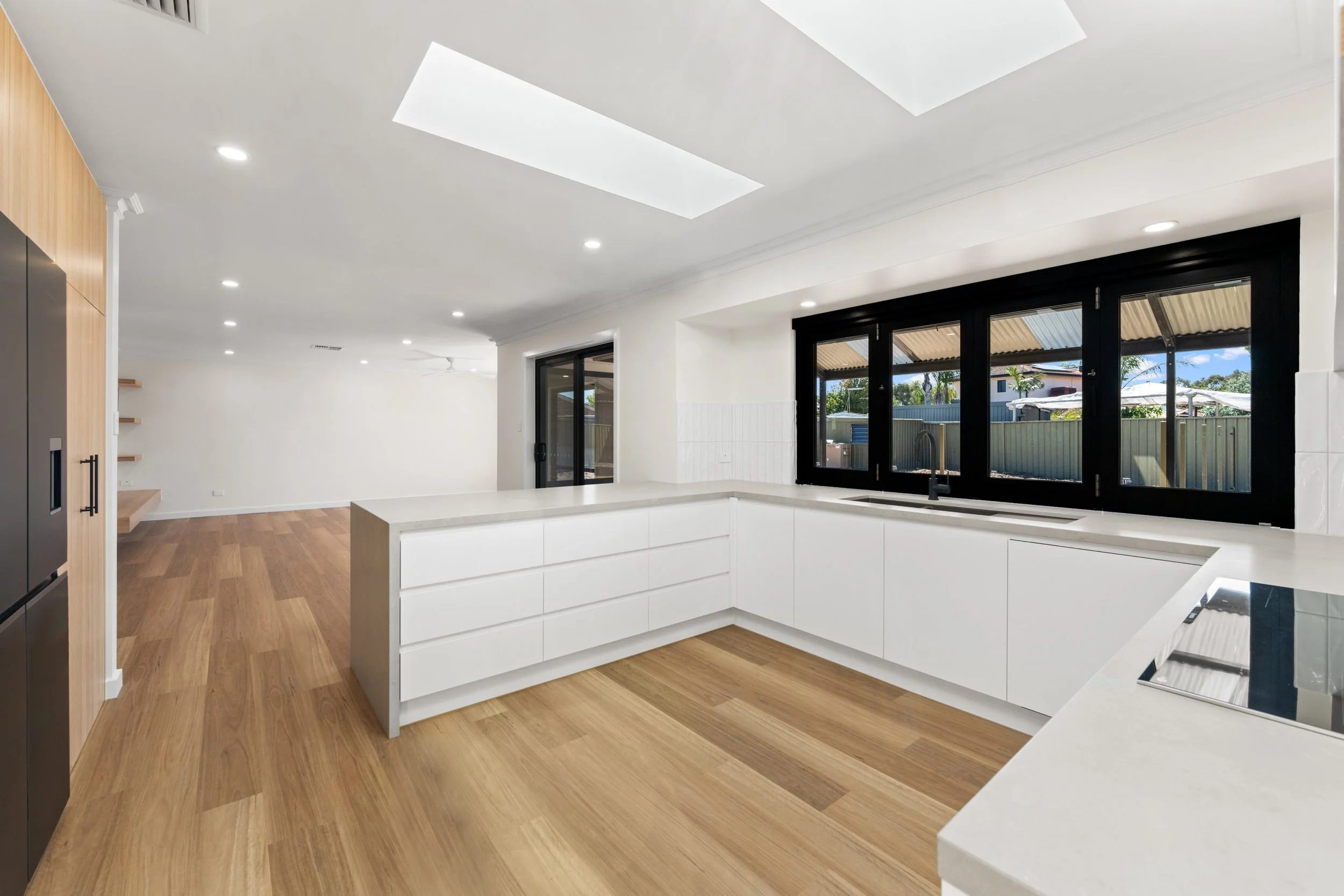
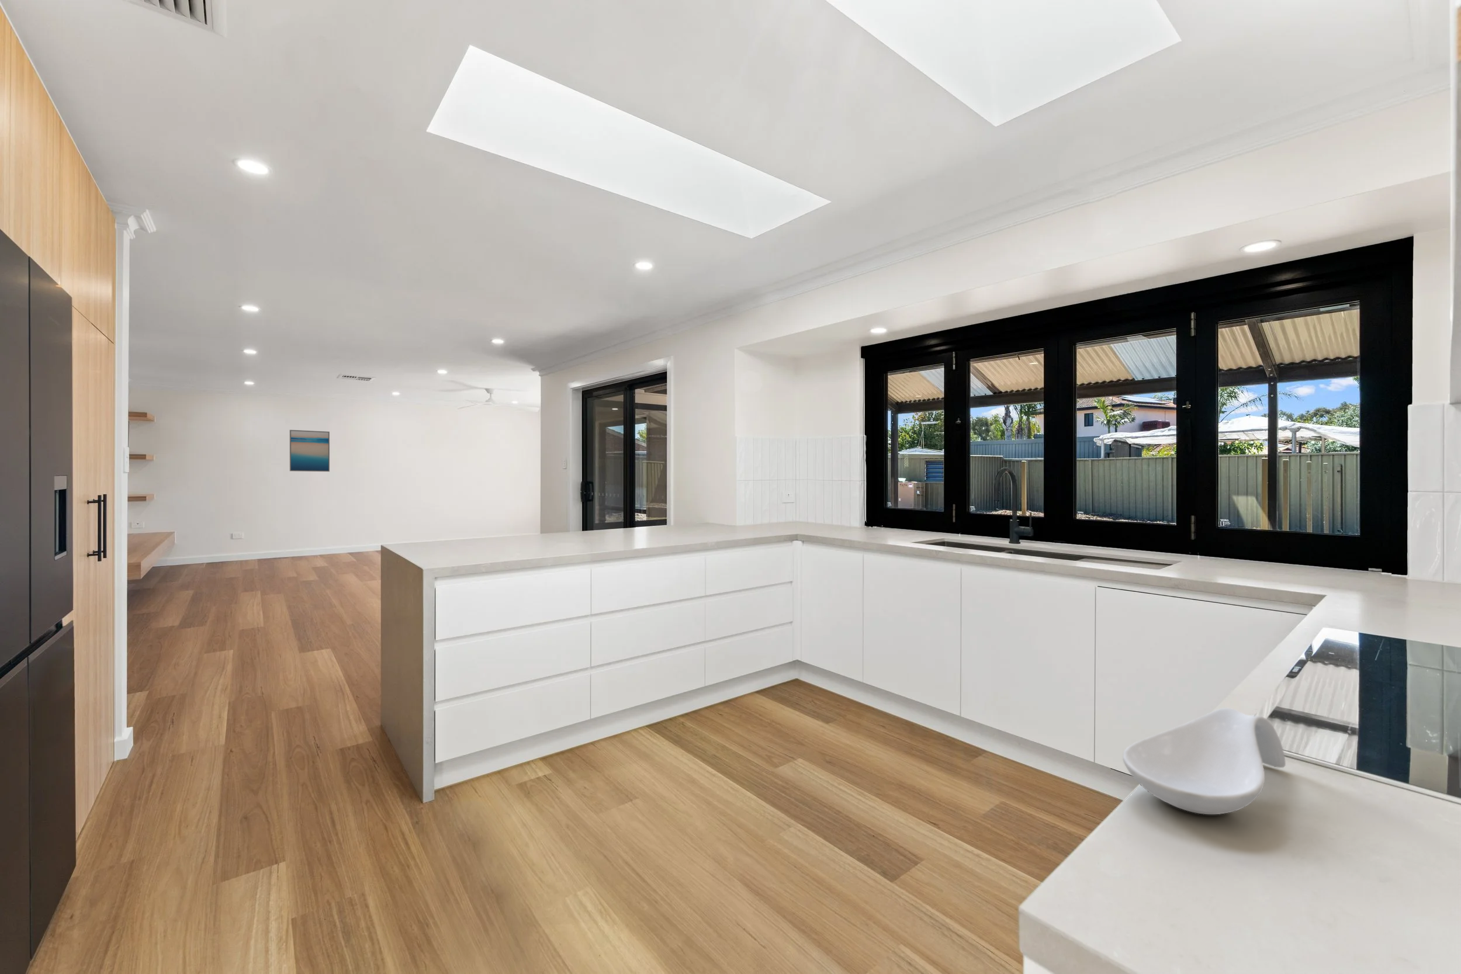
+ wall art [289,429,330,472]
+ spoon rest [1122,707,1286,815]
